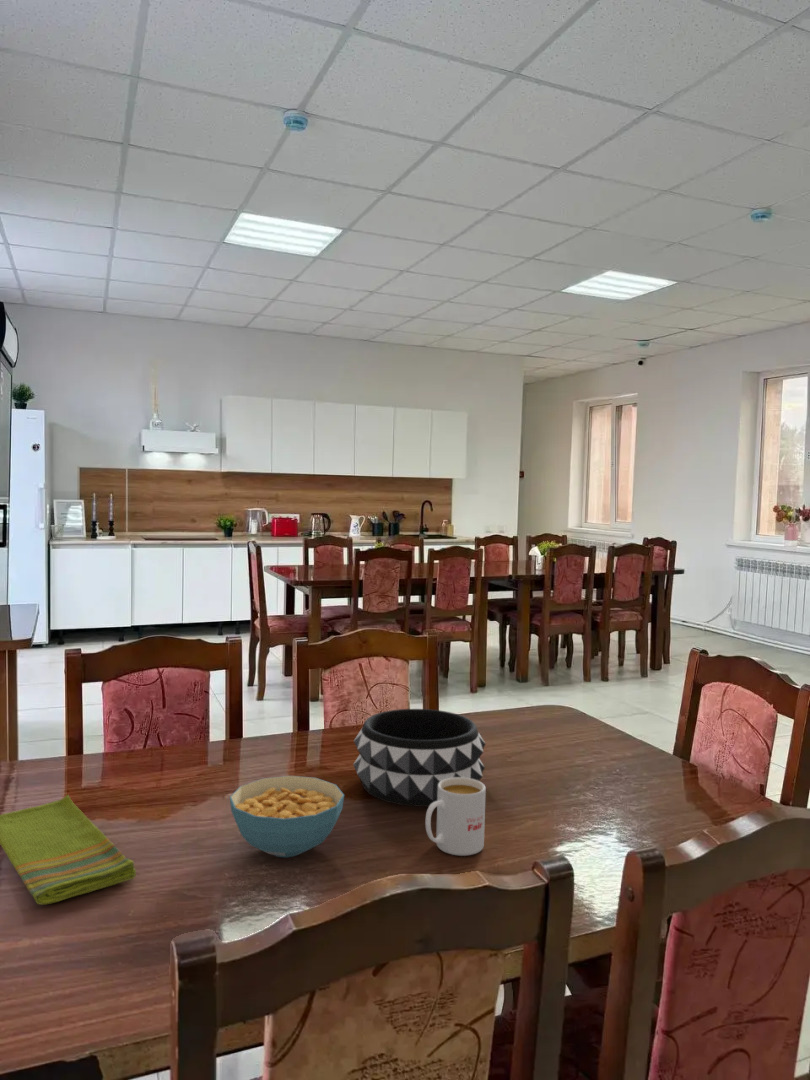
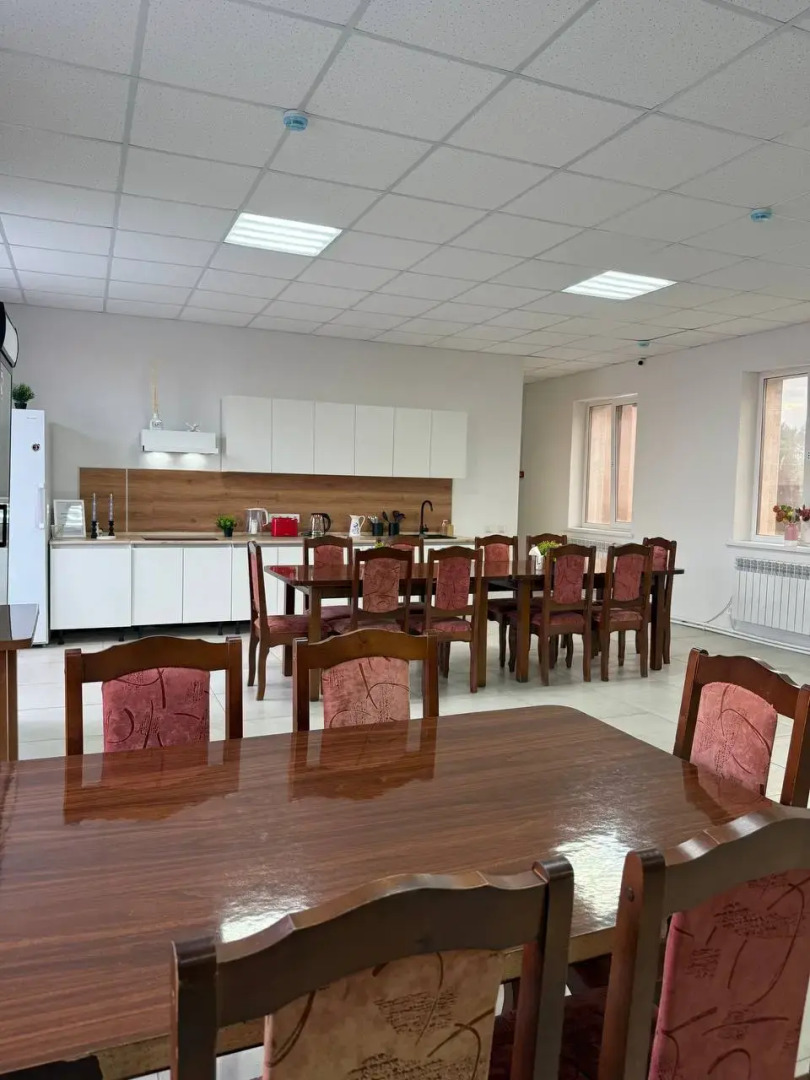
- decorative bowl [352,708,486,808]
- dish towel [0,794,137,905]
- mug [424,777,487,857]
- cereal bowl [229,775,345,858]
